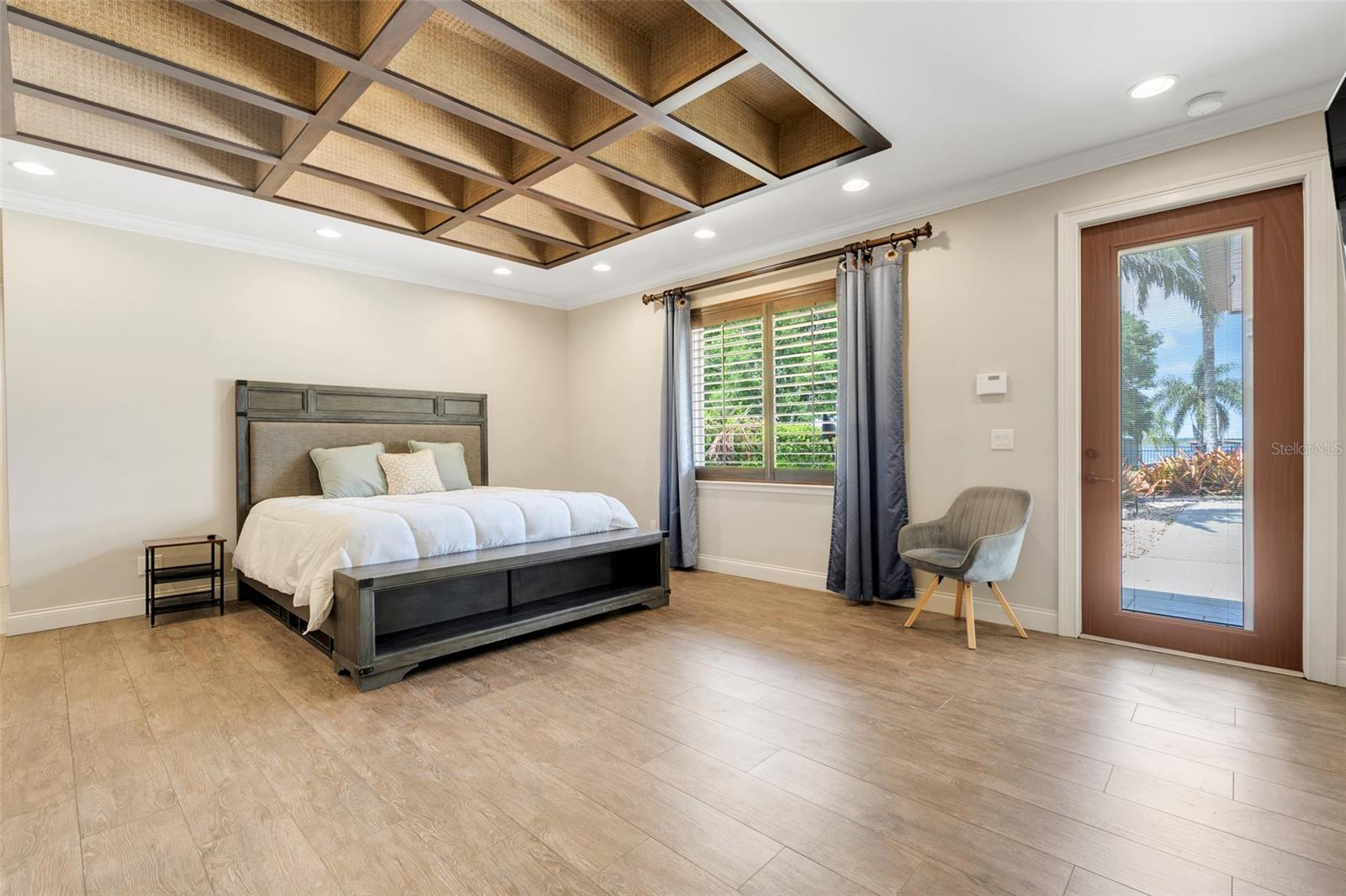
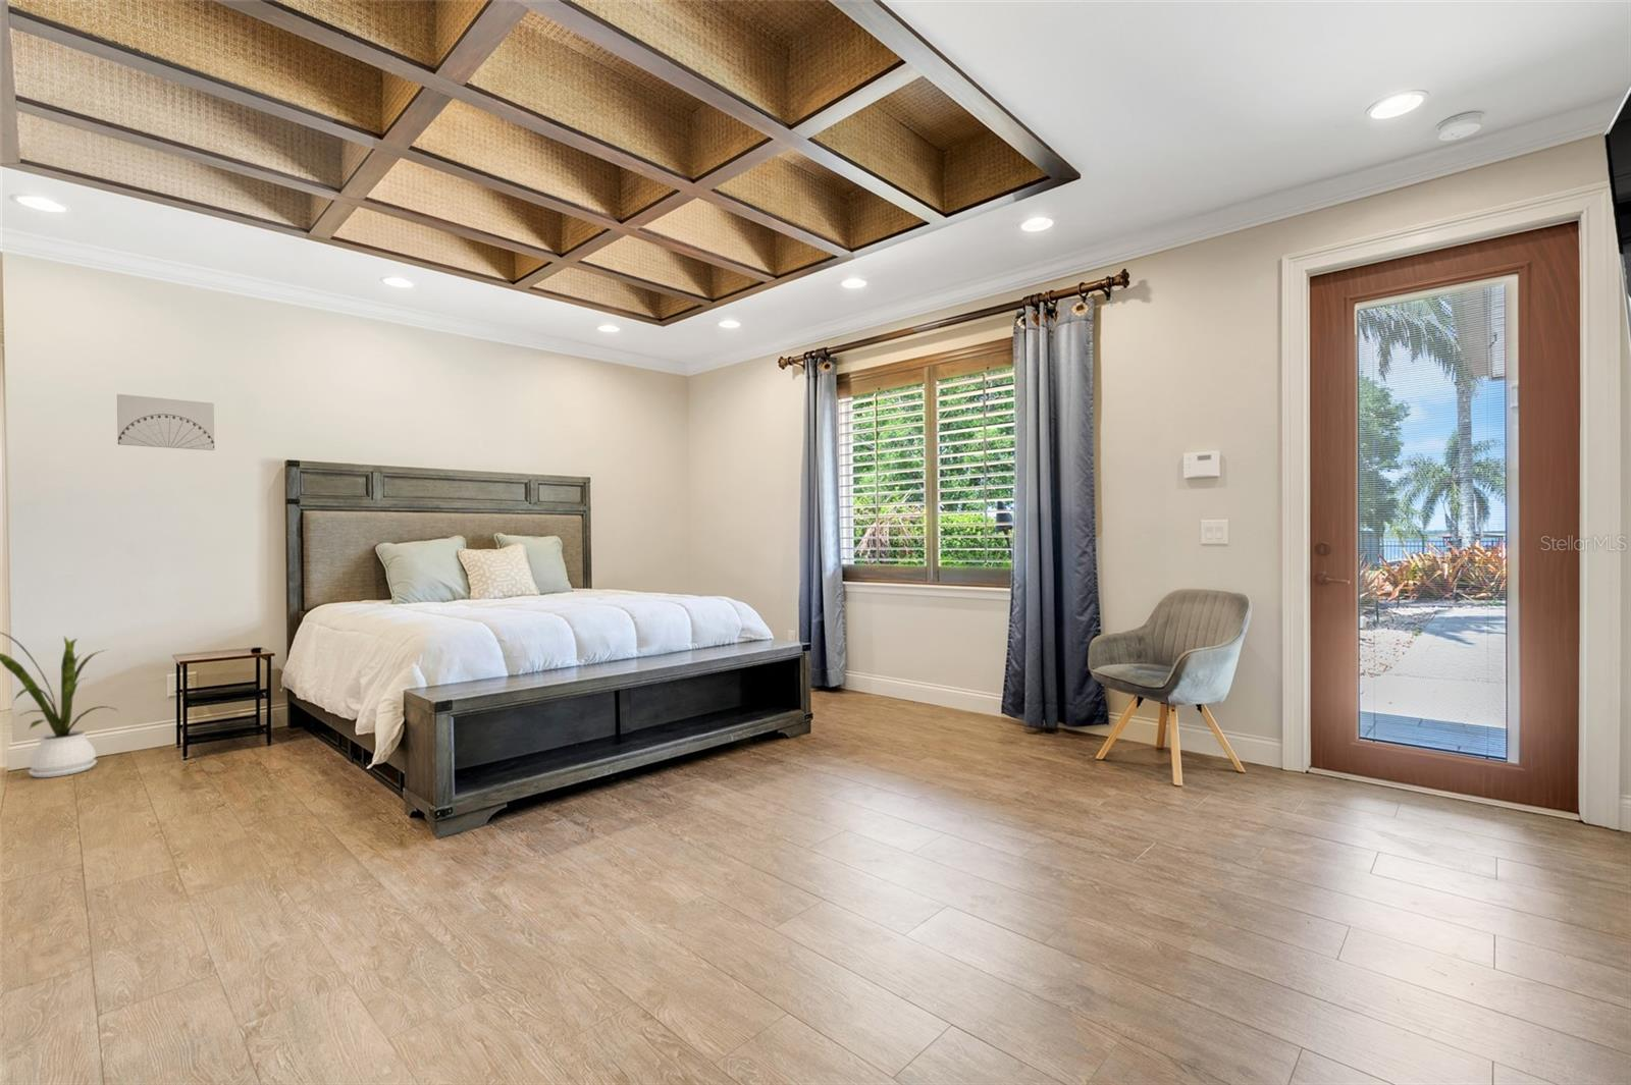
+ house plant [0,631,120,779]
+ wall art [116,394,216,452]
